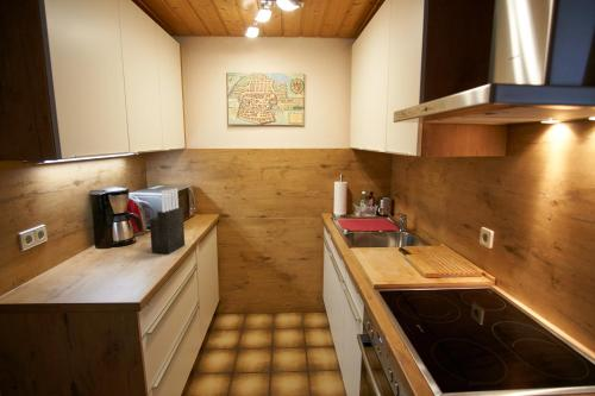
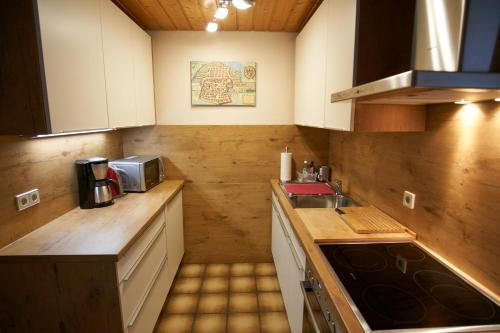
- knife block [149,187,186,254]
